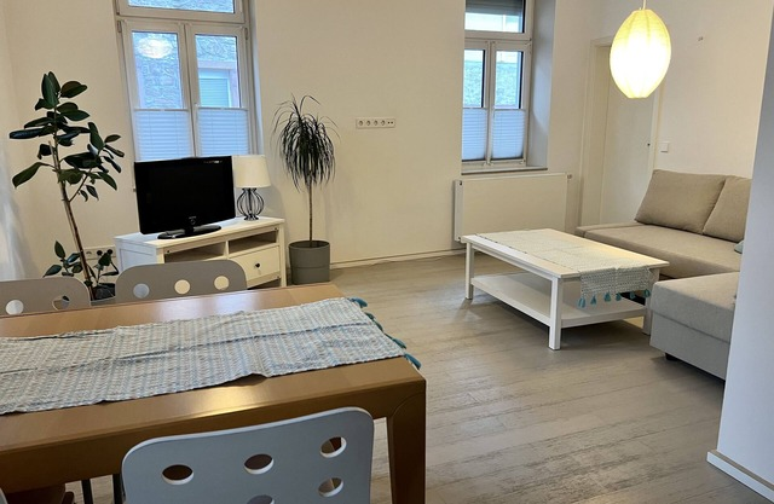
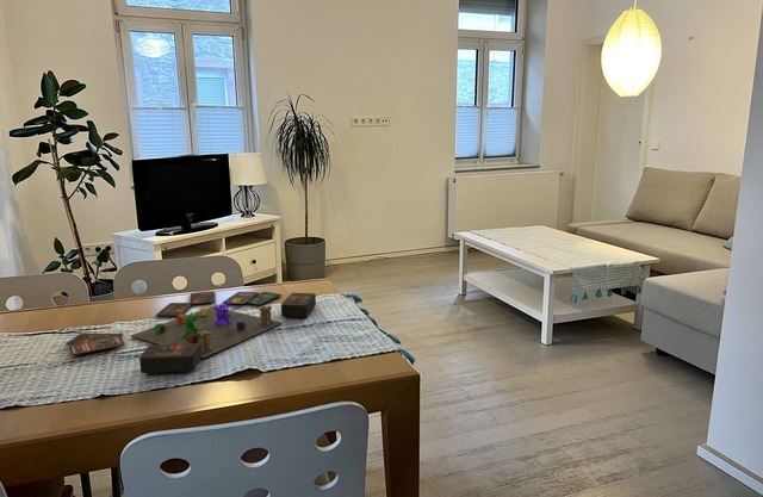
+ board game [64,291,317,374]
